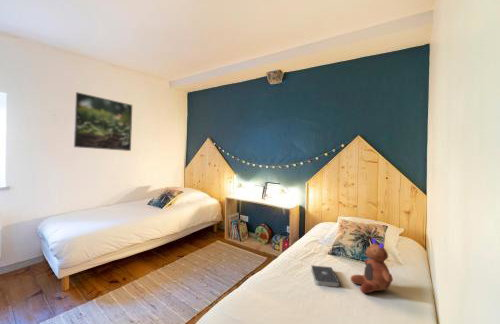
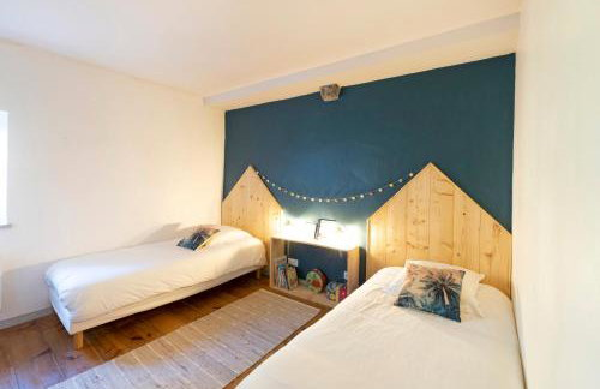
- book [310,265,341,288]
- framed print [73,91,133,152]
- toy [350,237,394,294]
